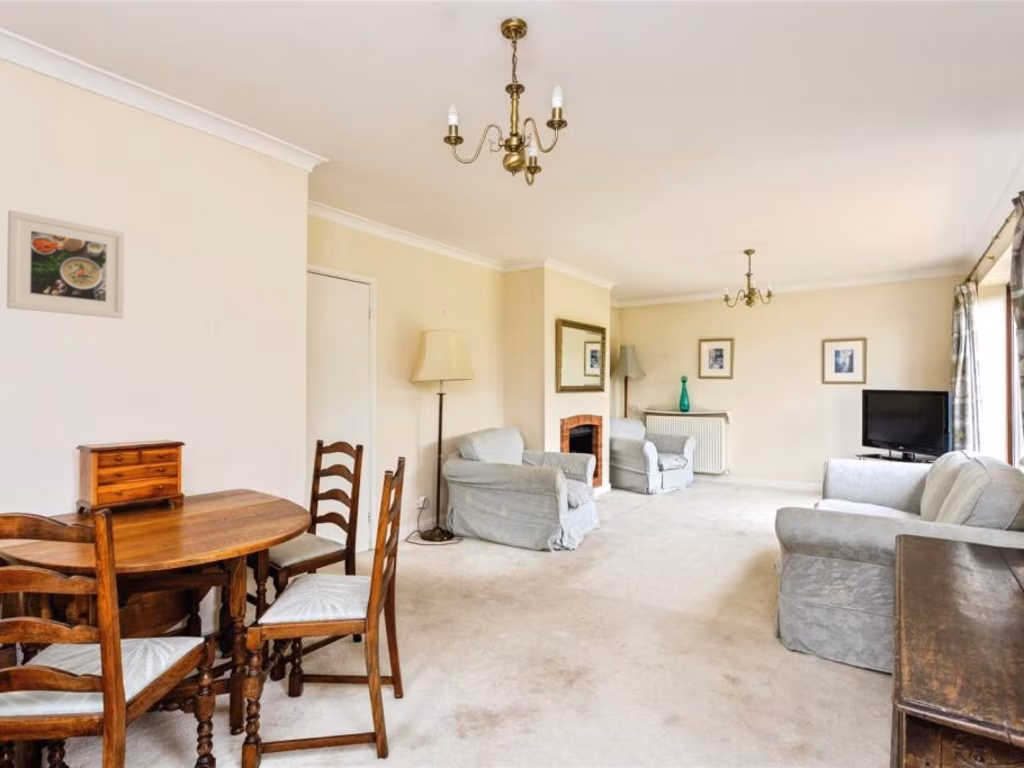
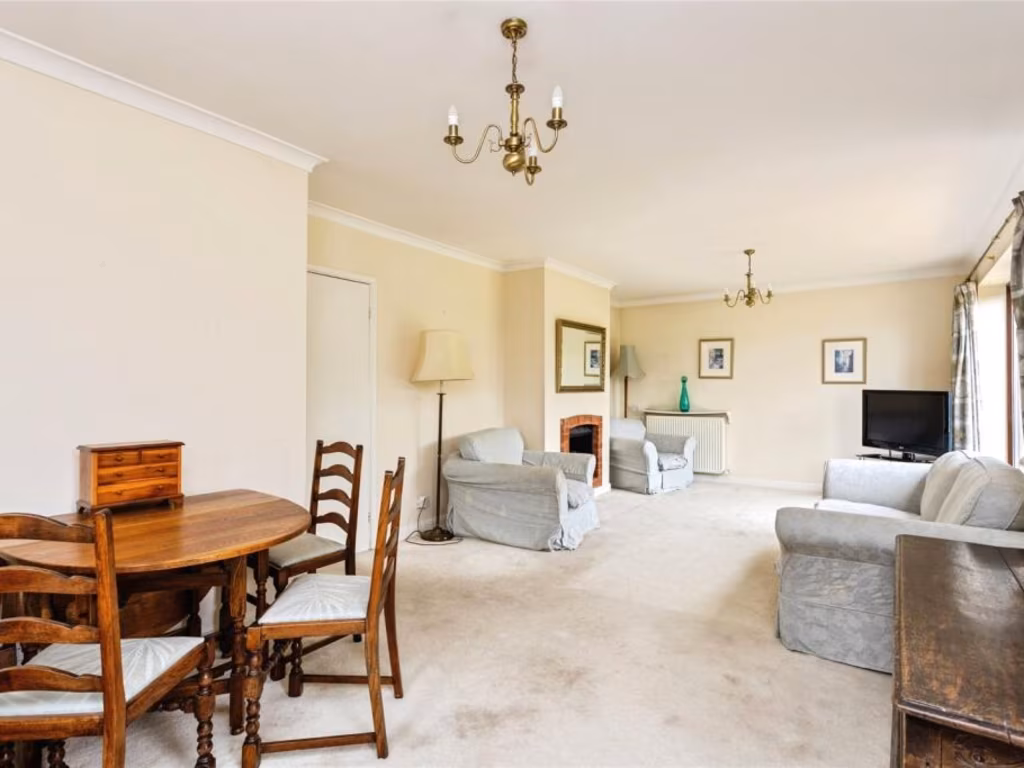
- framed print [6,209,126,320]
